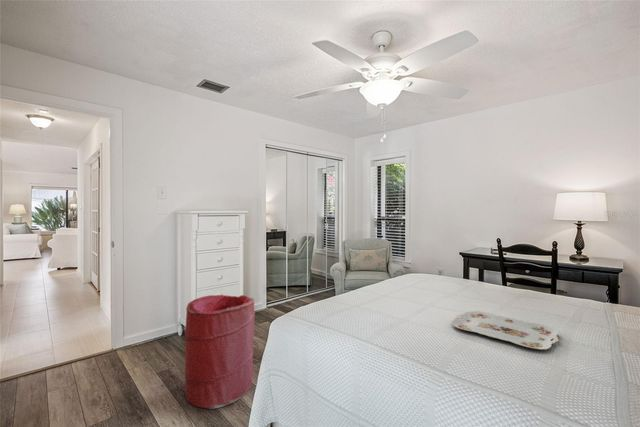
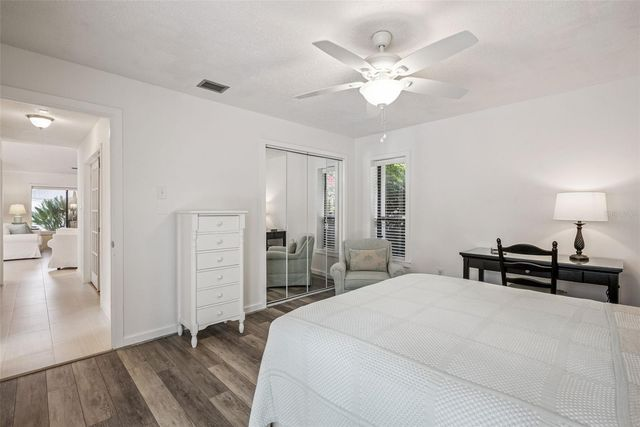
- laundry hamper [184,294,256,409]
- serving tray [451,310,560,351]
